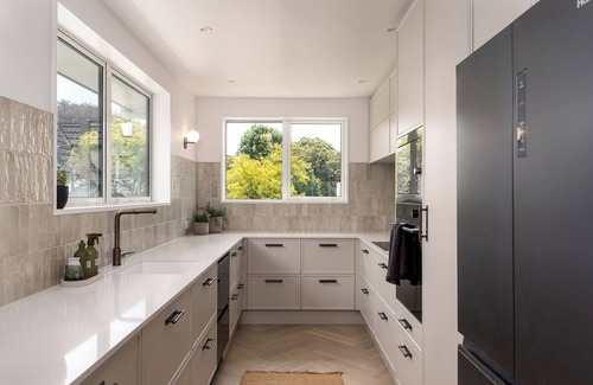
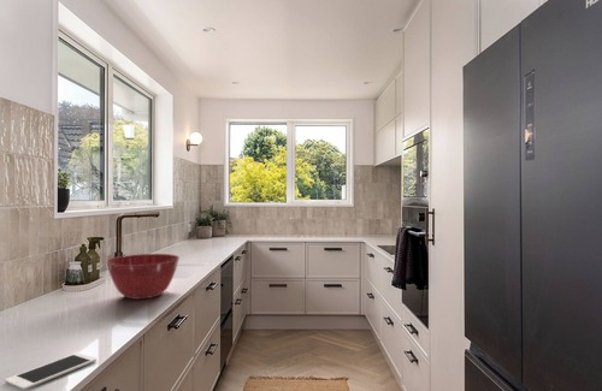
+ cell phone [4,351,98,391]
+ mixing bowl [105,253,181,301]
